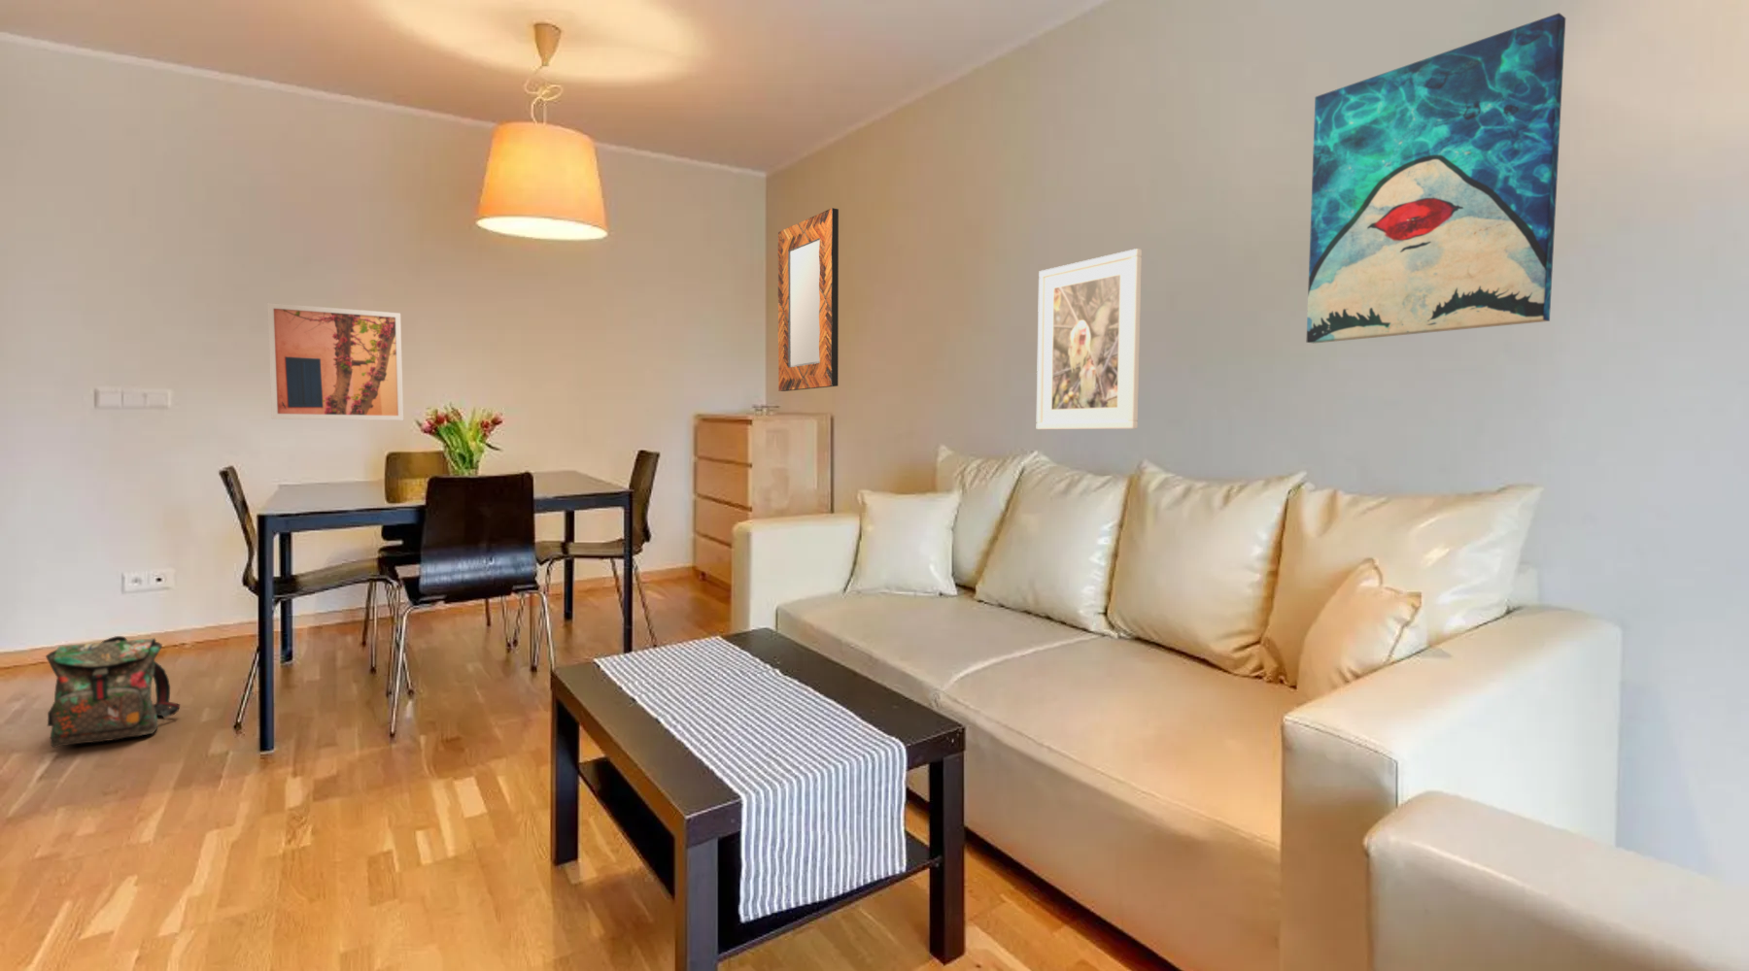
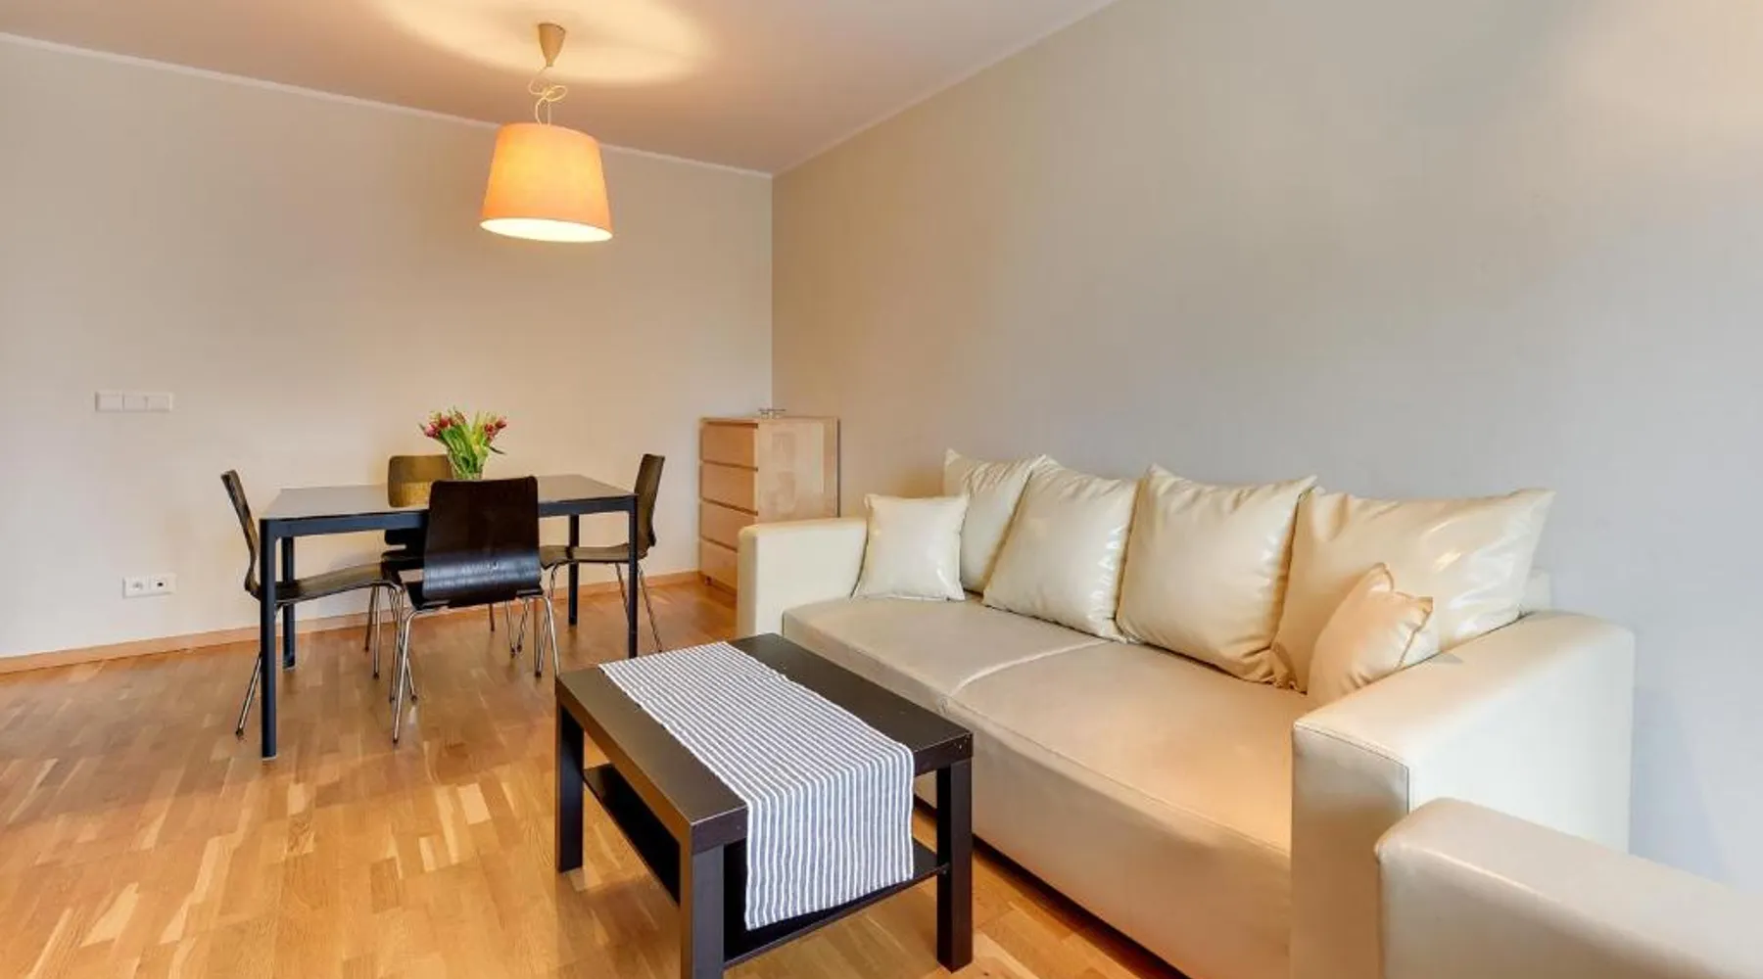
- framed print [1036,248,1142,430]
- backpack [44,635,181,749]
- wall art [1306,12,1566,344]
- wall art [267,303,404,421]
- home mirror [778,207,840,392]
